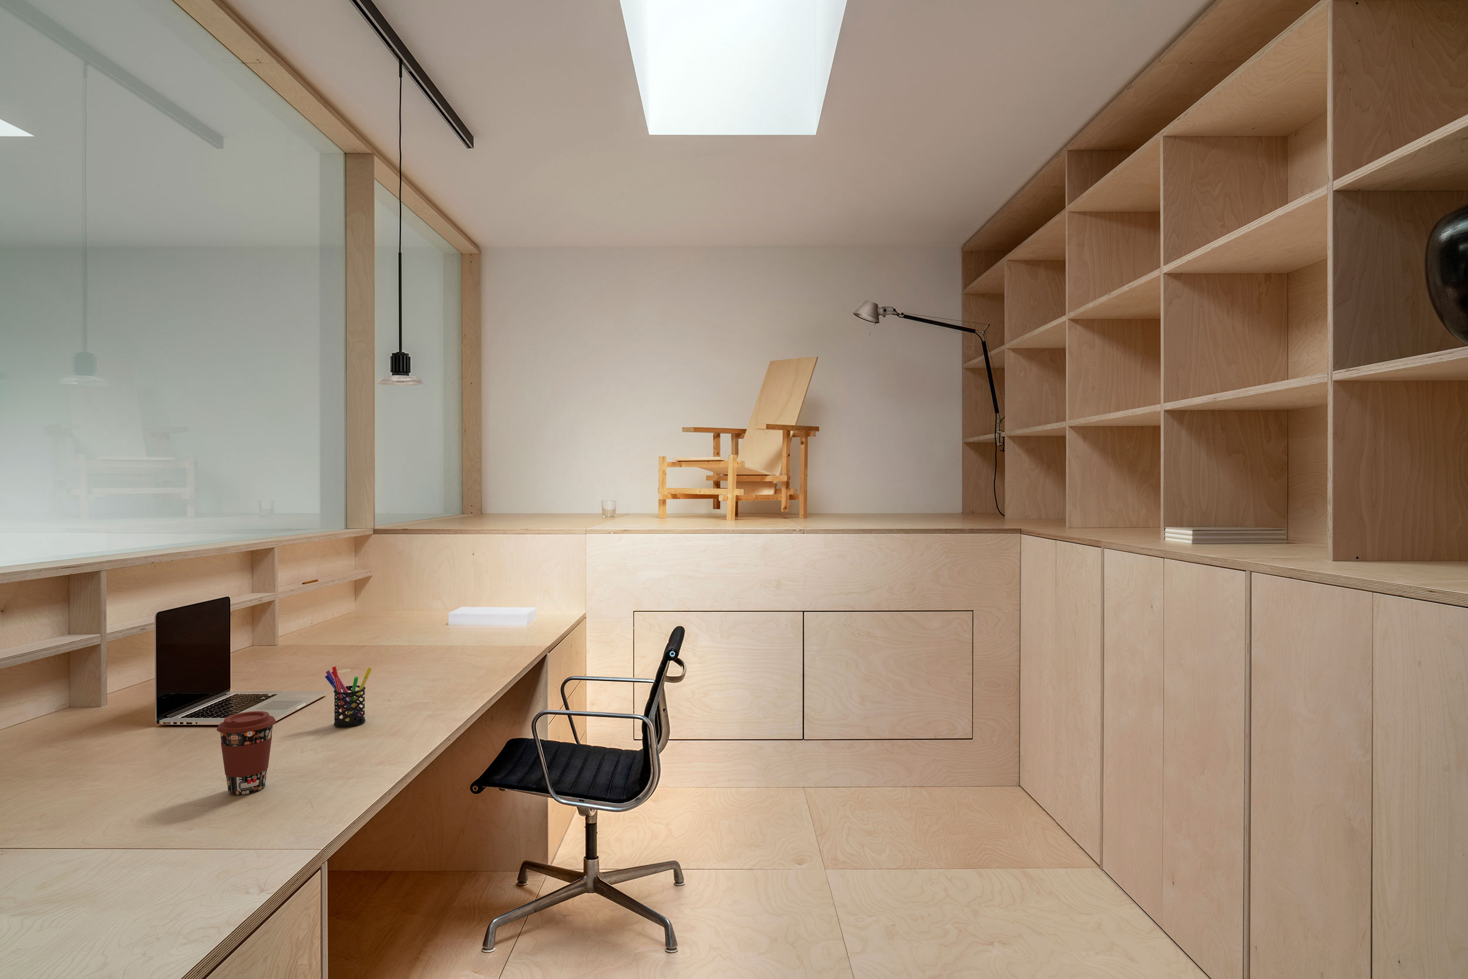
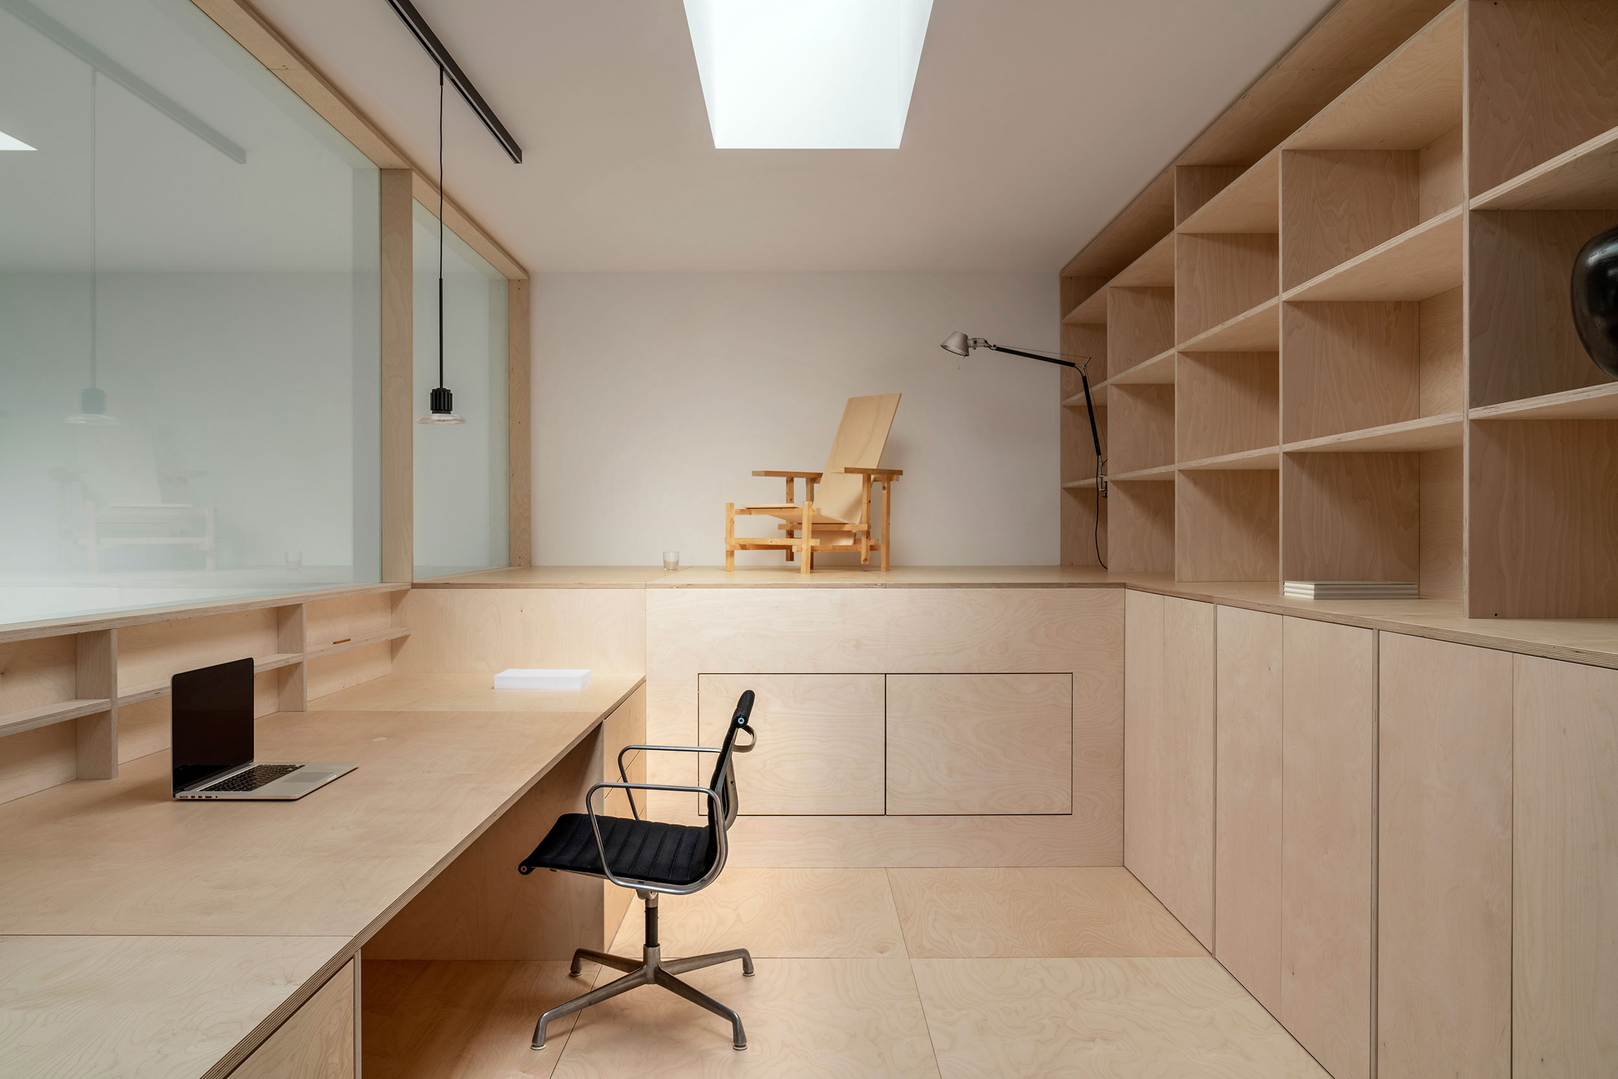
- coffee cup [216,711,277,795]
- pen holder [325,667,373,728]
